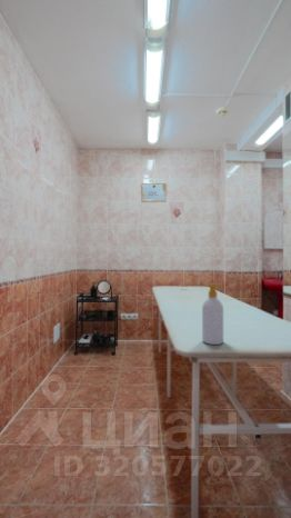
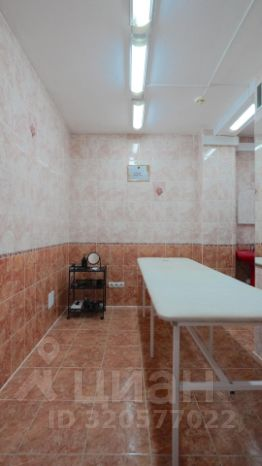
- soap bottle [201,283,227,346]
